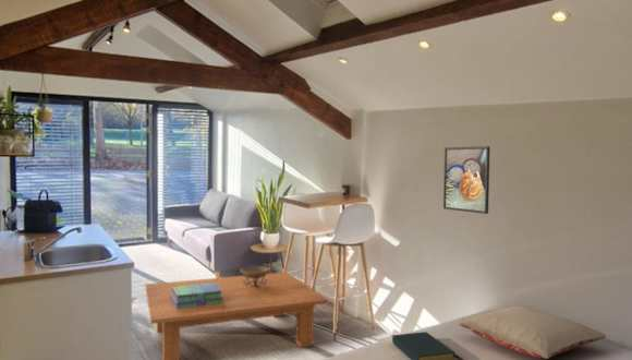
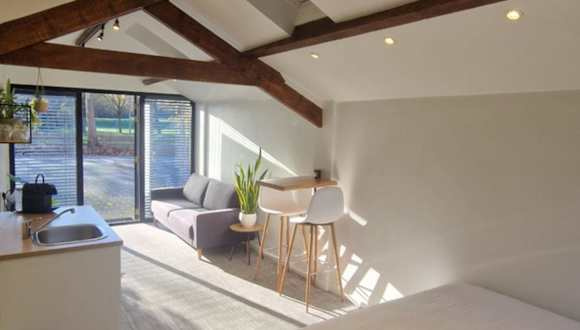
- stack of books [170,283,223,309]
- pillow [458,305,607,360]
- hardback book [391,331,457,360]
- coffee table [144,271,329,360]
- decorative bowl [233,265,277,288]
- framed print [442,145,491,215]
